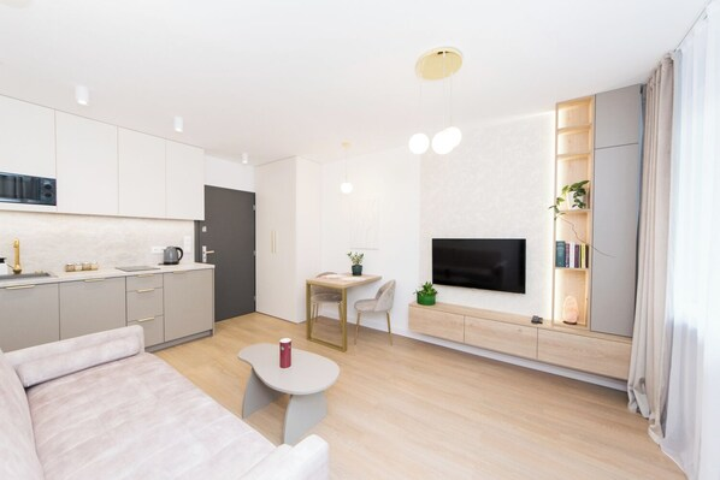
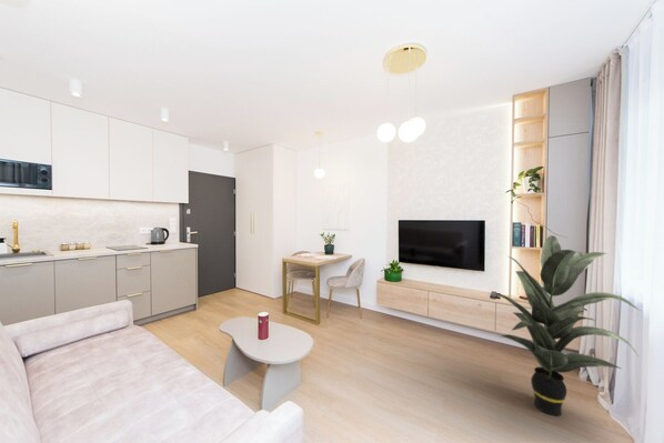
+ indoor plant [493,234,642,416]
